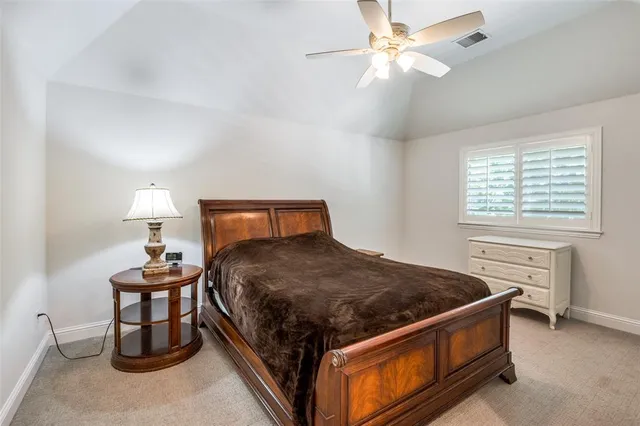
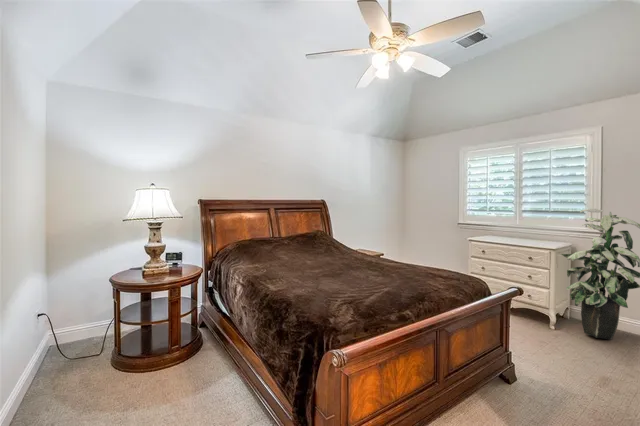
+ indoor plant [559,208,640,341]
